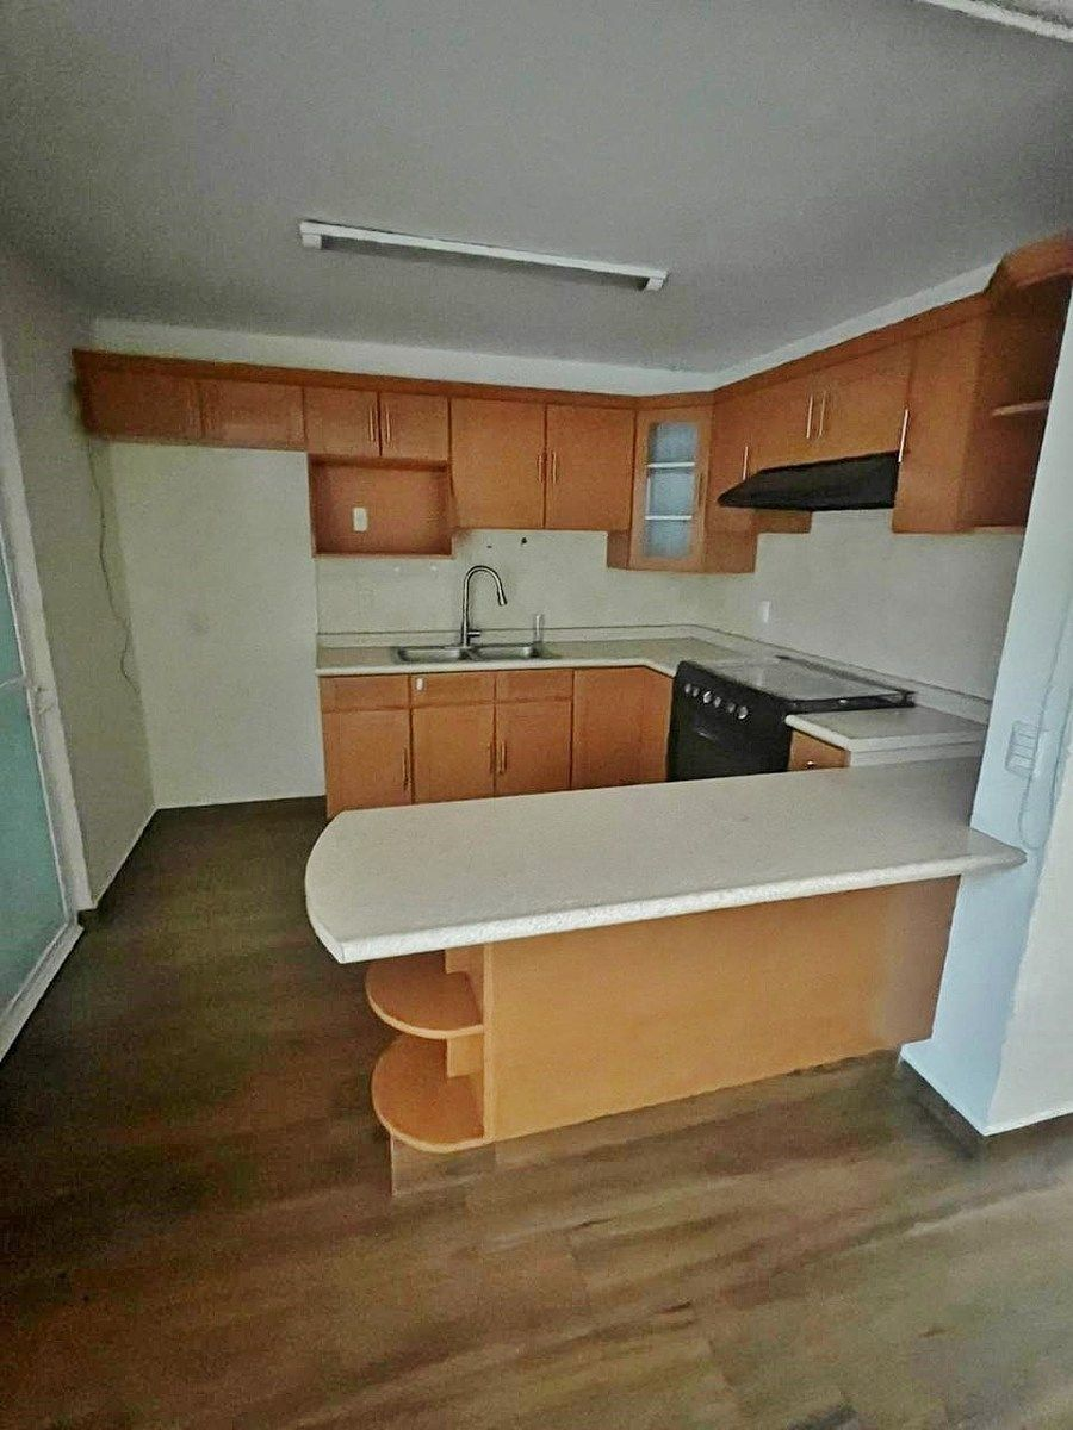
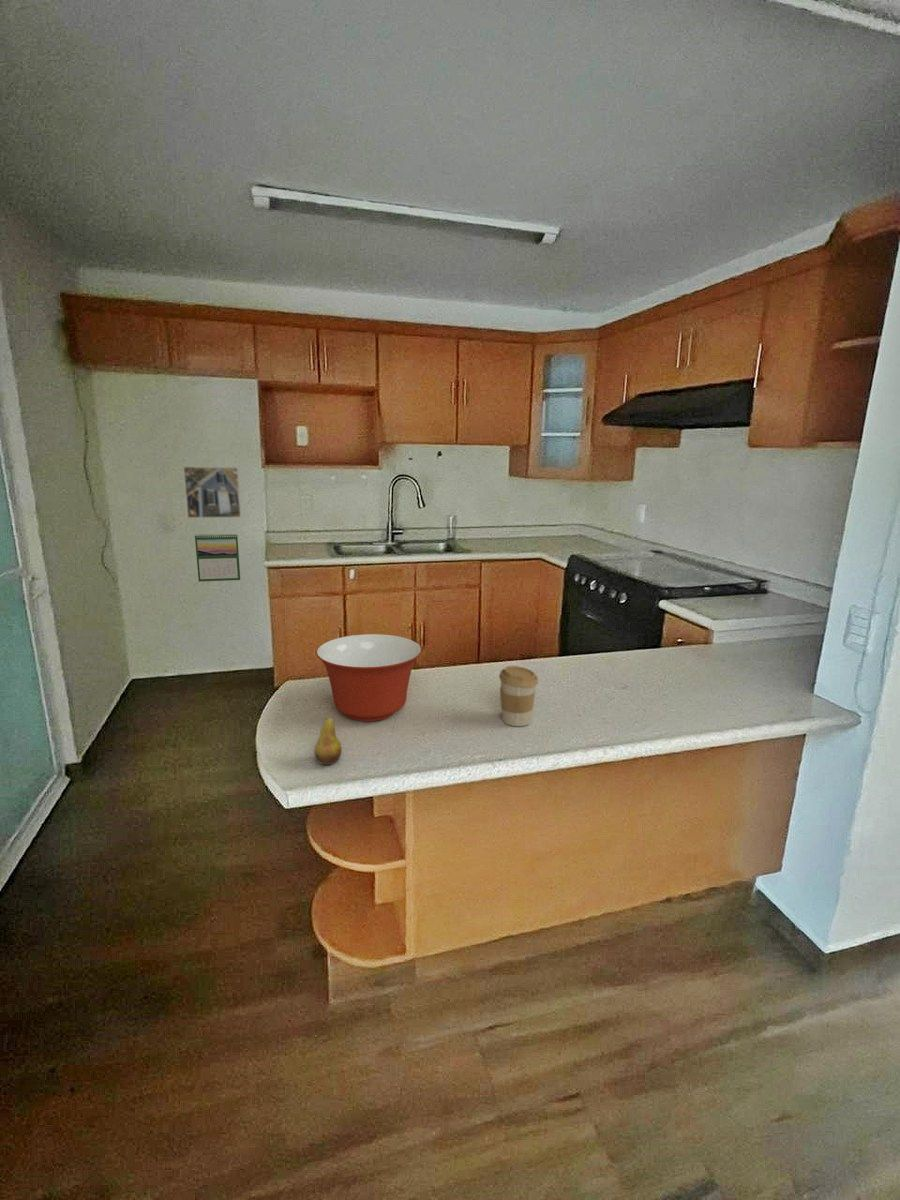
+ coffee cup [498,665,539,727]
+ calendar [194,532,241,583]
+ fruit [313,702,343,766]
+ mixing bowl [315,633,423,723]
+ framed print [182,465,242,519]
